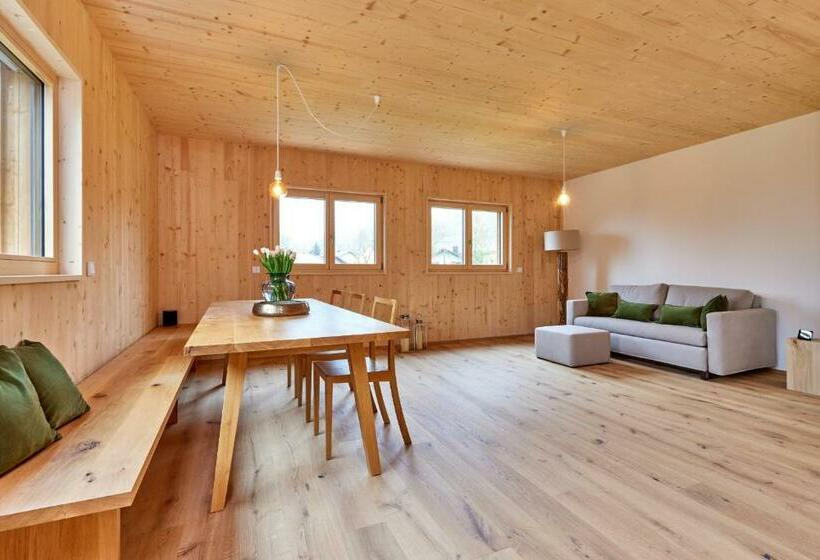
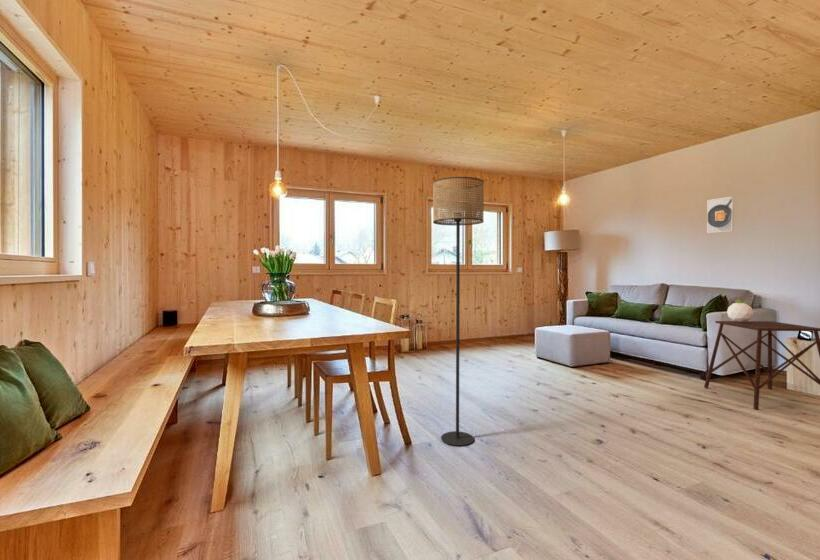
+ floor lamp [432,176,485,447]
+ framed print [706,196,735,234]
+ succulent plant [726,298,754,323]
+ side table [703,320,820,411]
